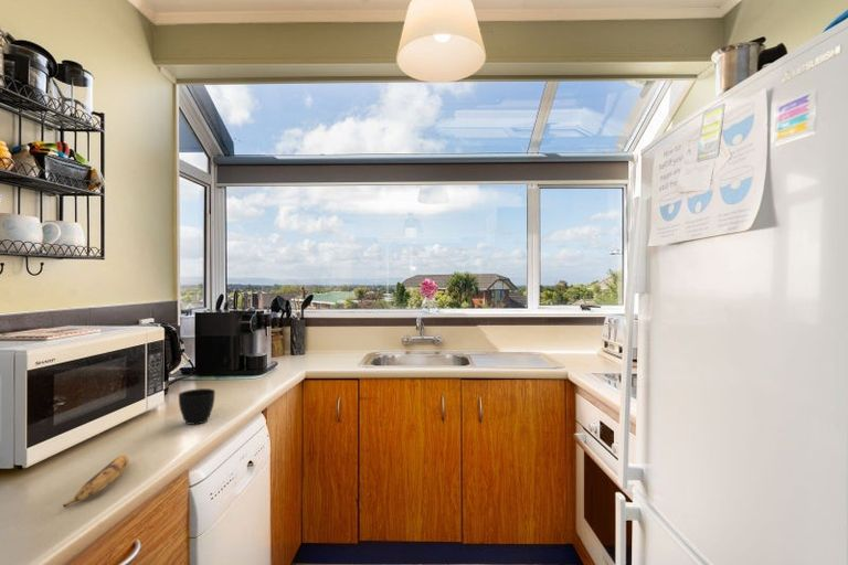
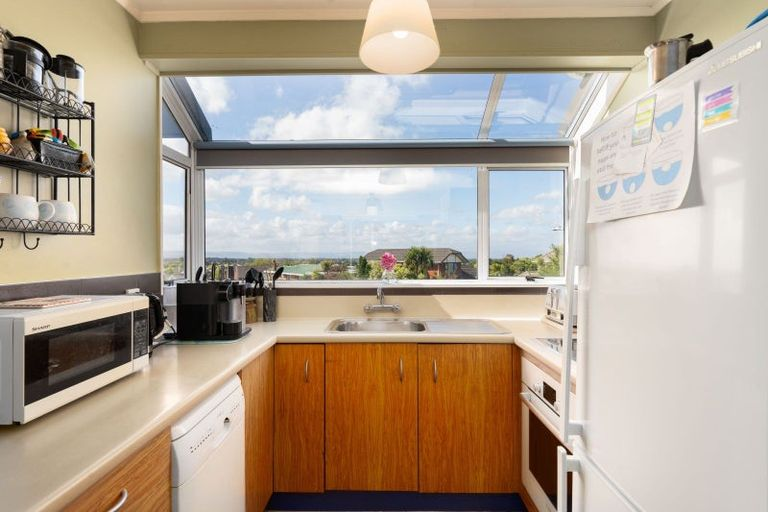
- banana [62,455,130,508]
- cup [178,387,216,426]
